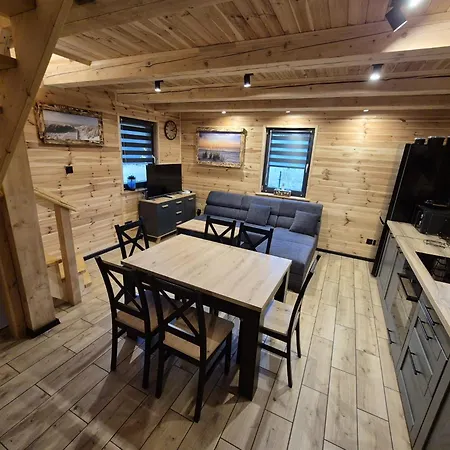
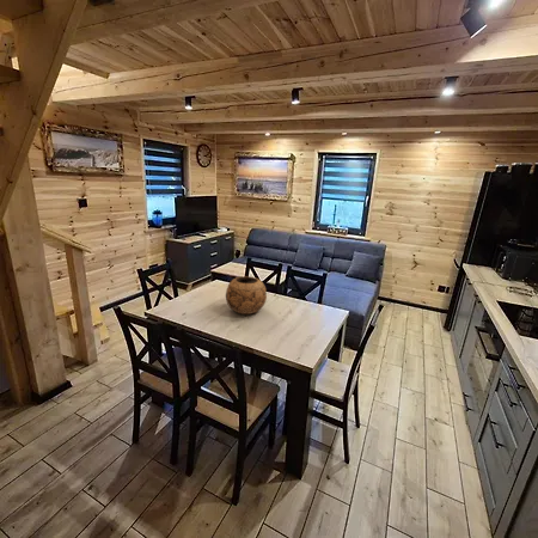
+ decorative bowl [225,275,268,316]
